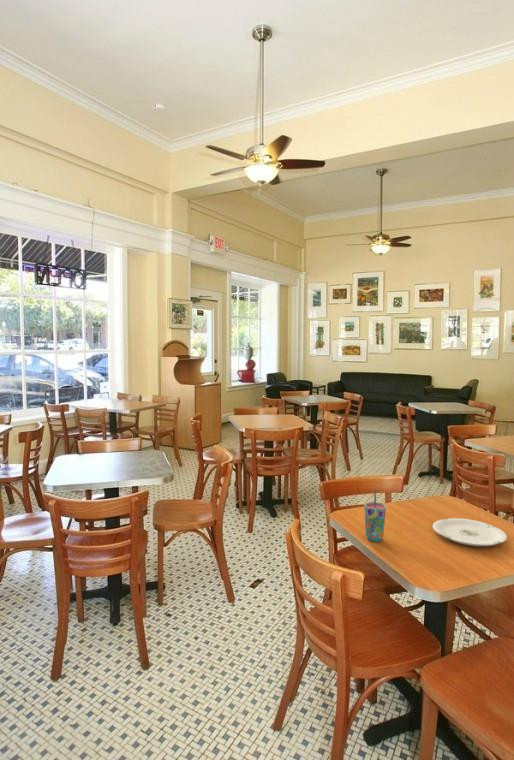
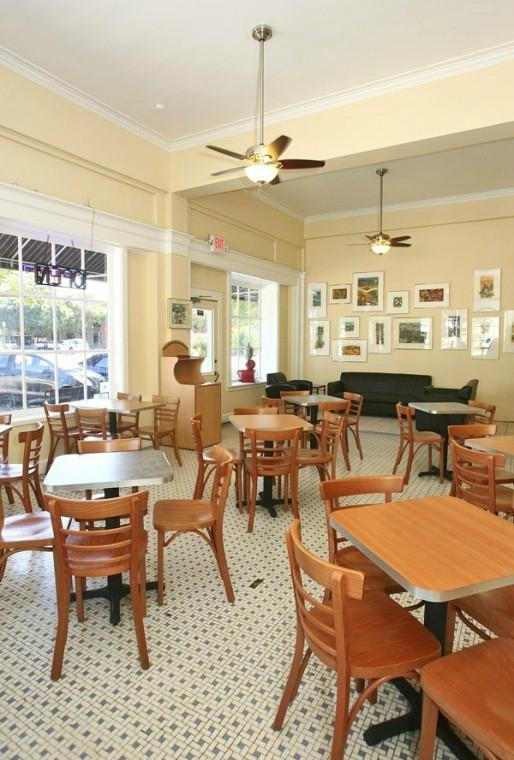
- cup [364,488,387,542]
- plate [432,517,508,547]
